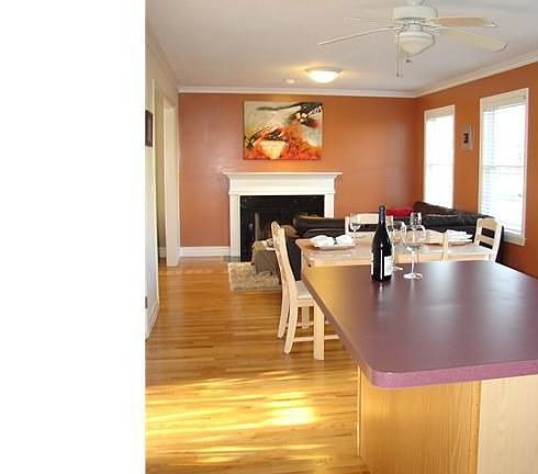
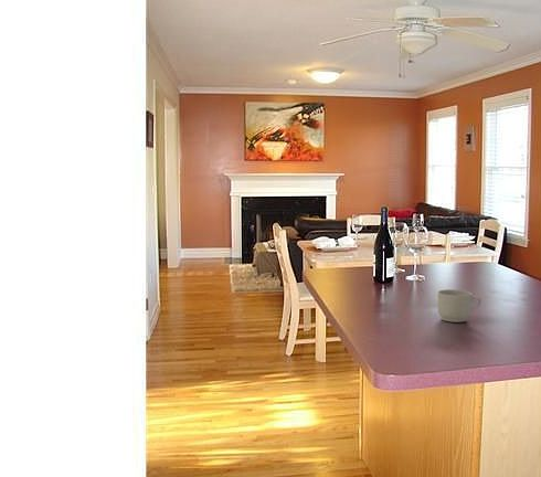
+ mug [437,288,482,324]
